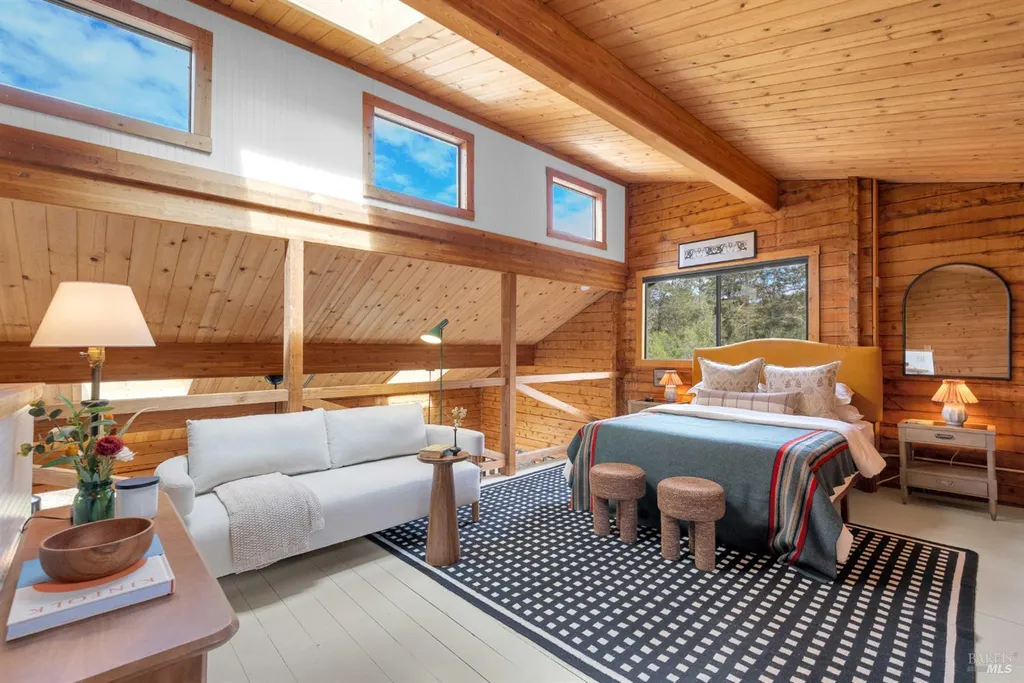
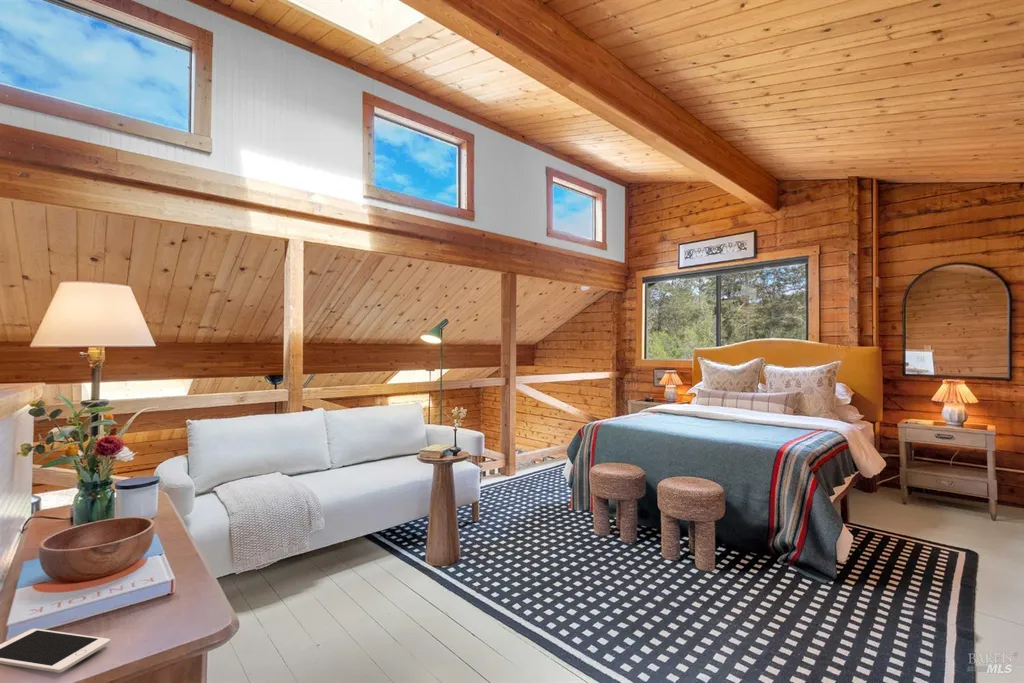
+ cell phone [0,628,111,674]
